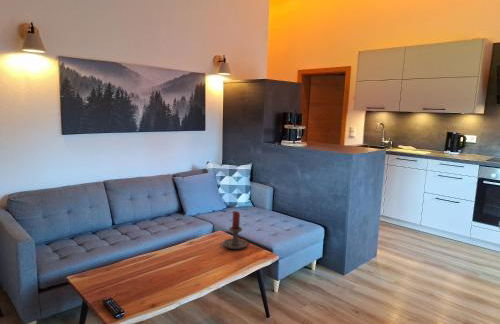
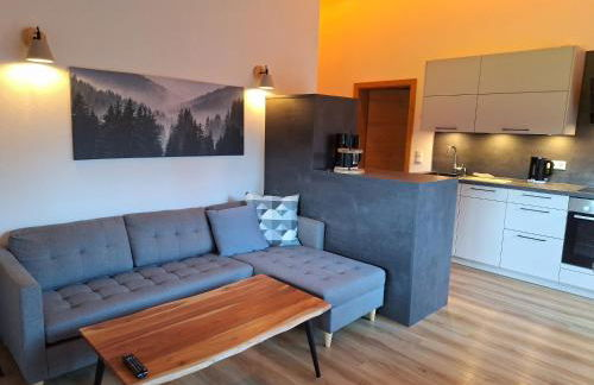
- candle holder [219,210,249,250]
